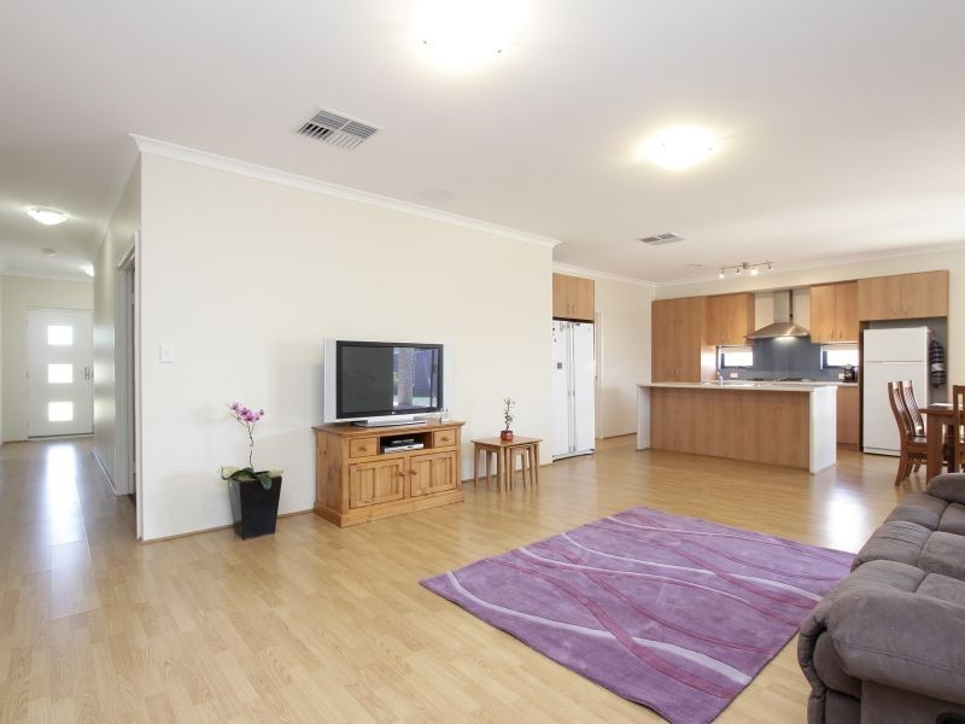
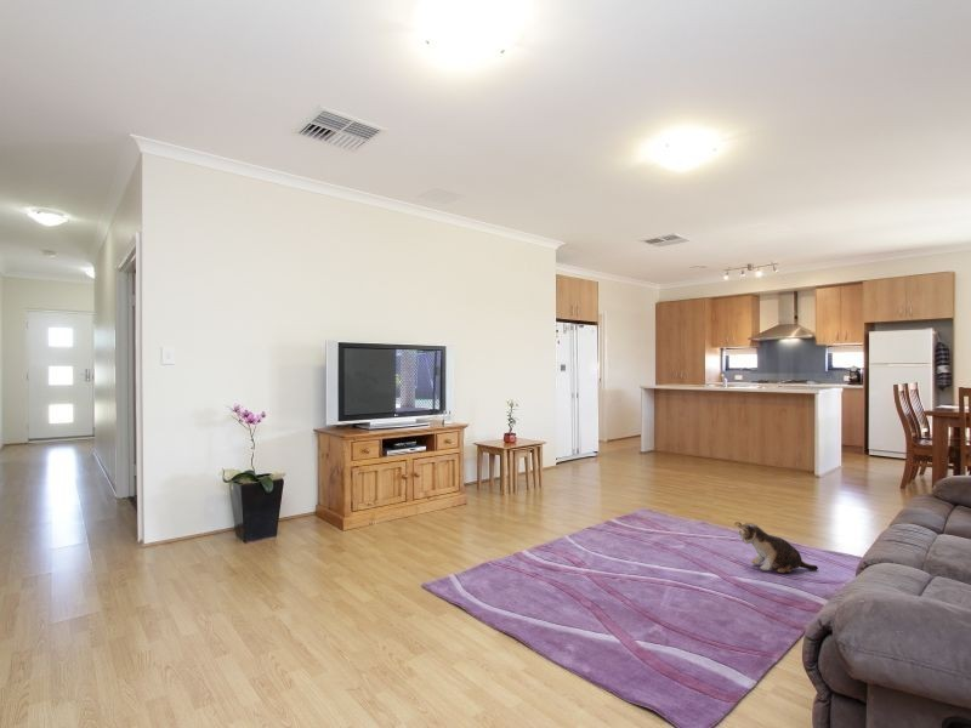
+ plush toy [733,521,819,574]
